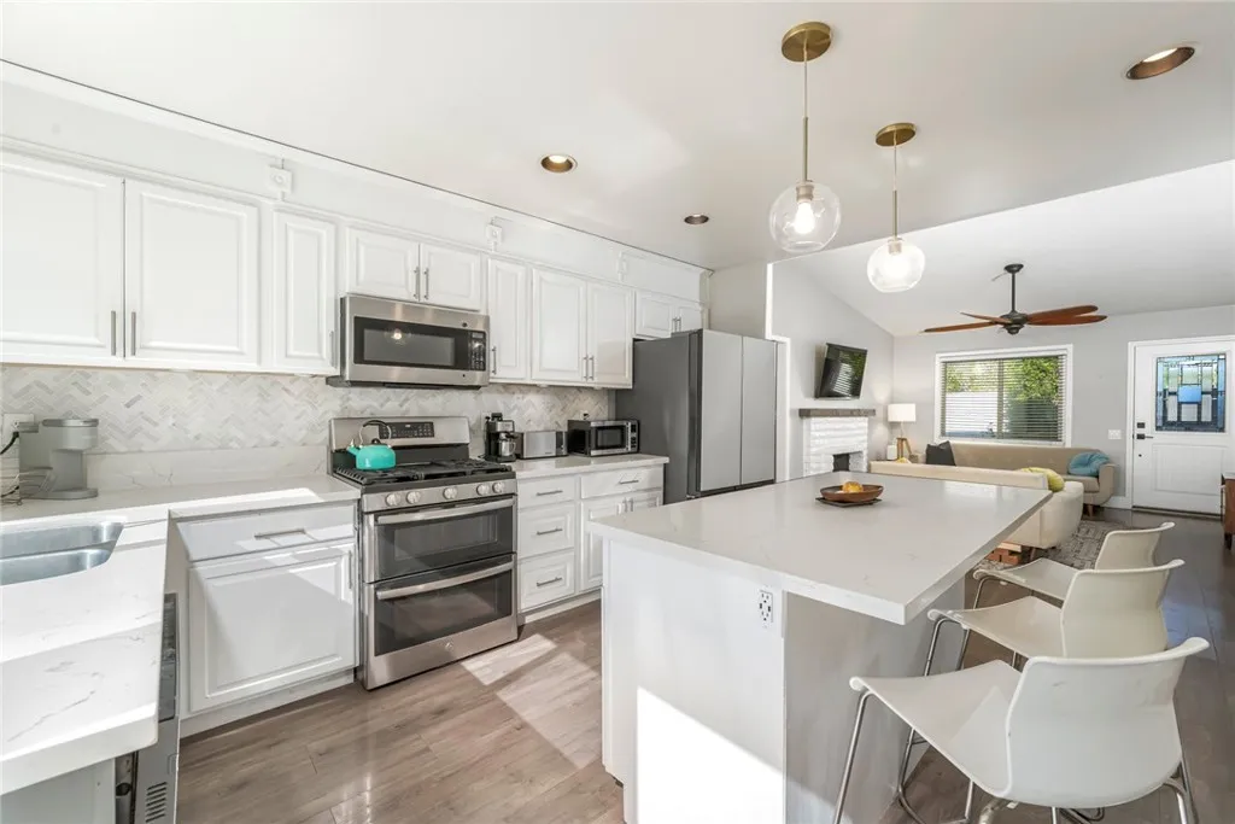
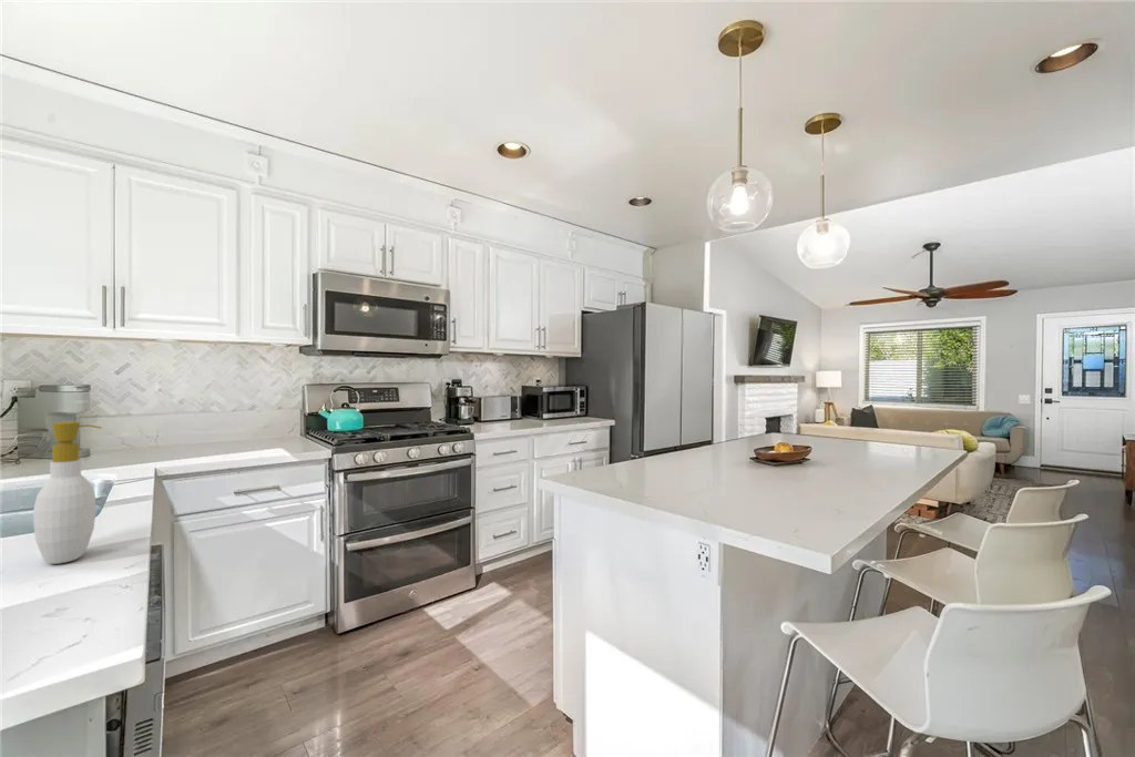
+ soap bottle [32,420,103,565]
